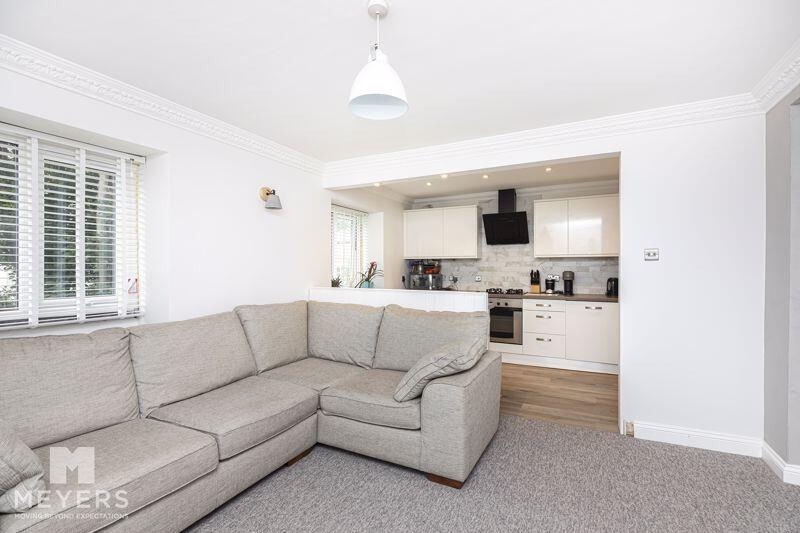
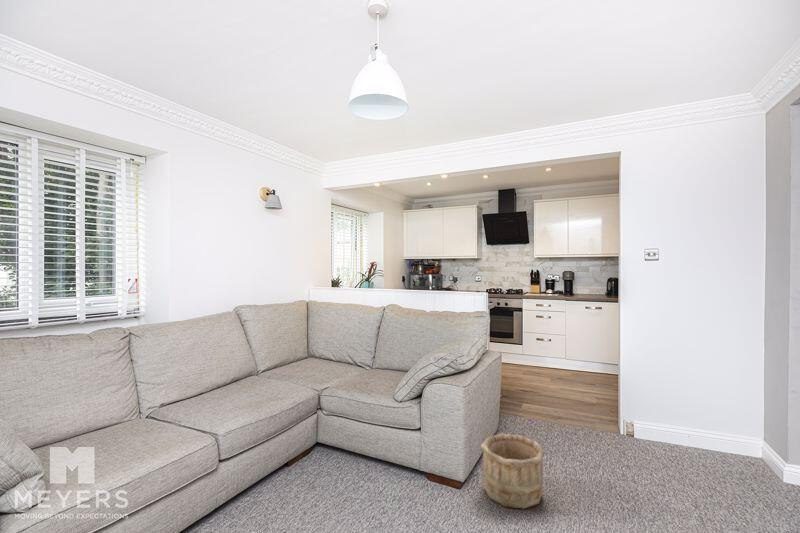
+ wooden bucket [480,433,546,510]
